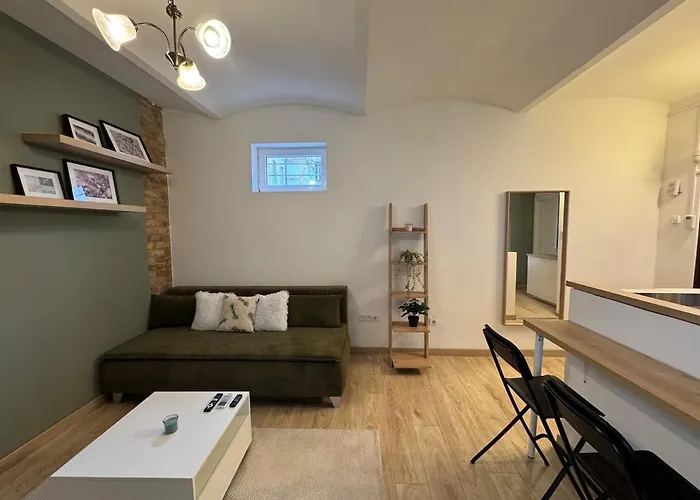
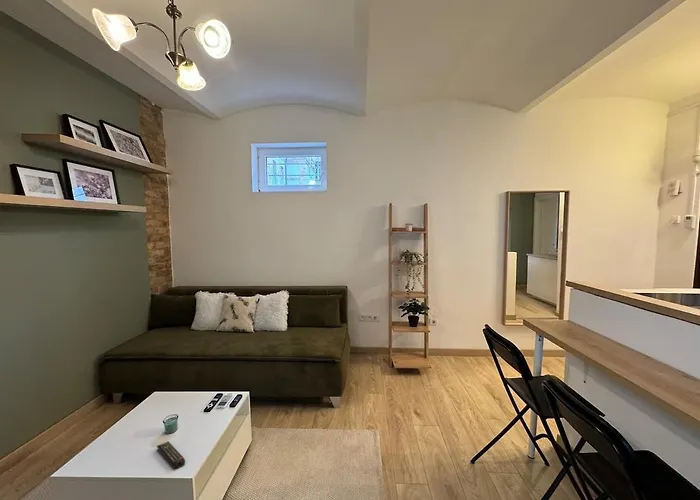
+ remote control [156,440,186,469]
